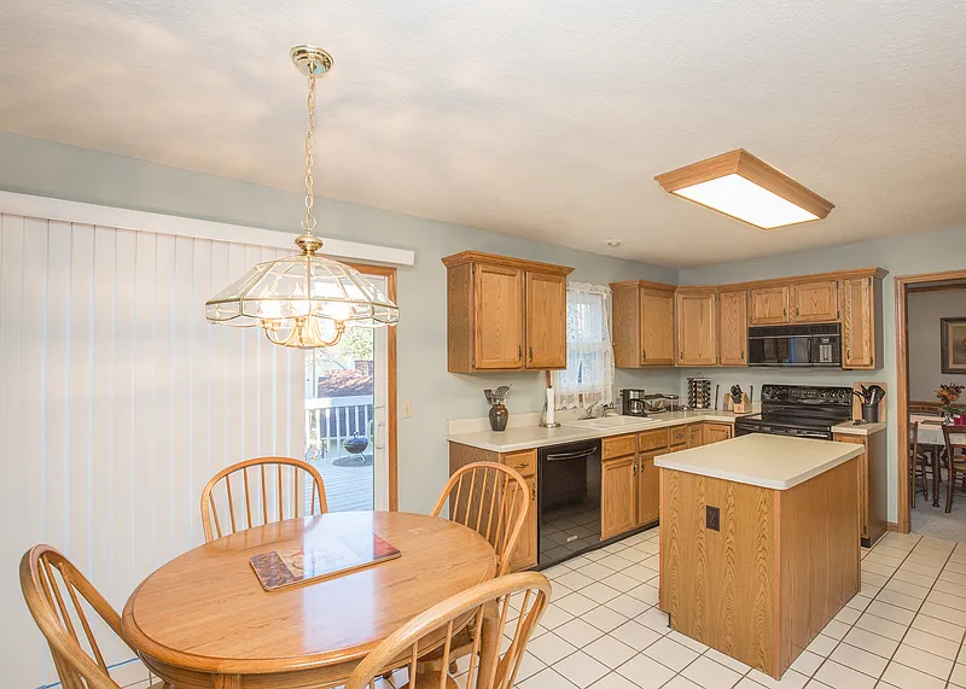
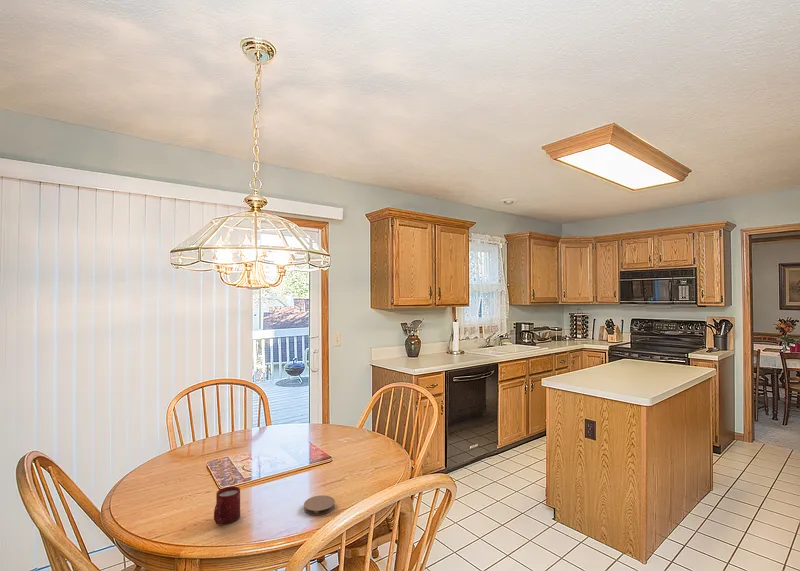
+ cup [213,485,241,526]
+ coaster [303,494,336,516]
